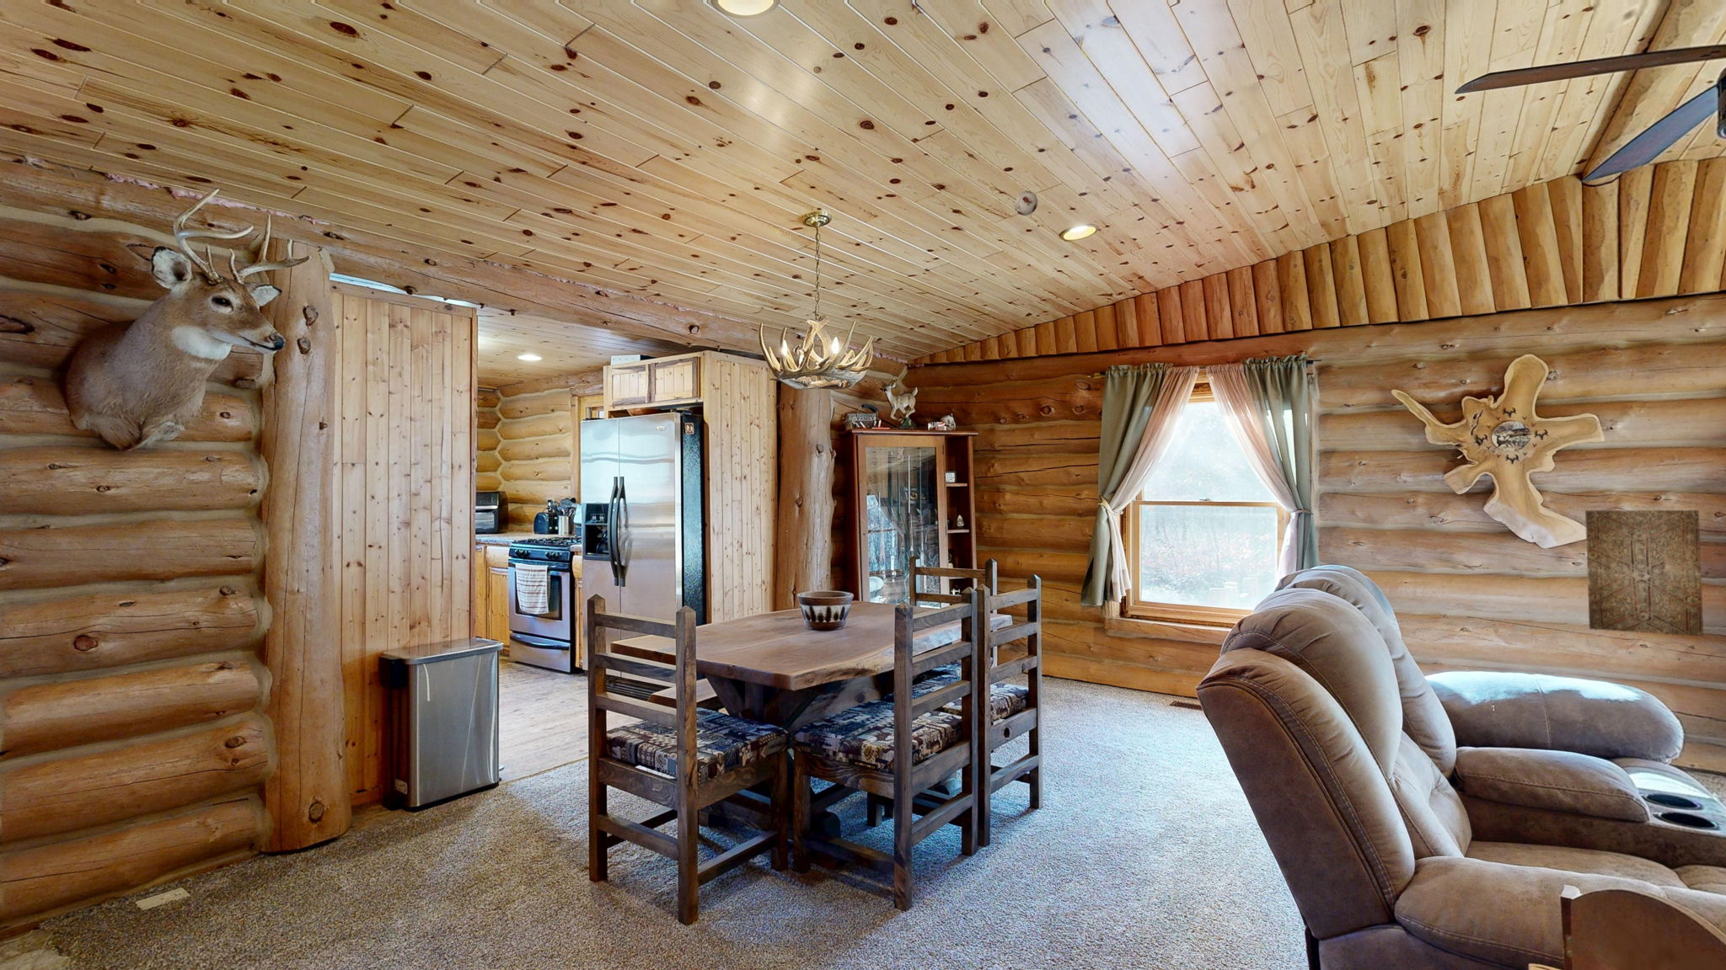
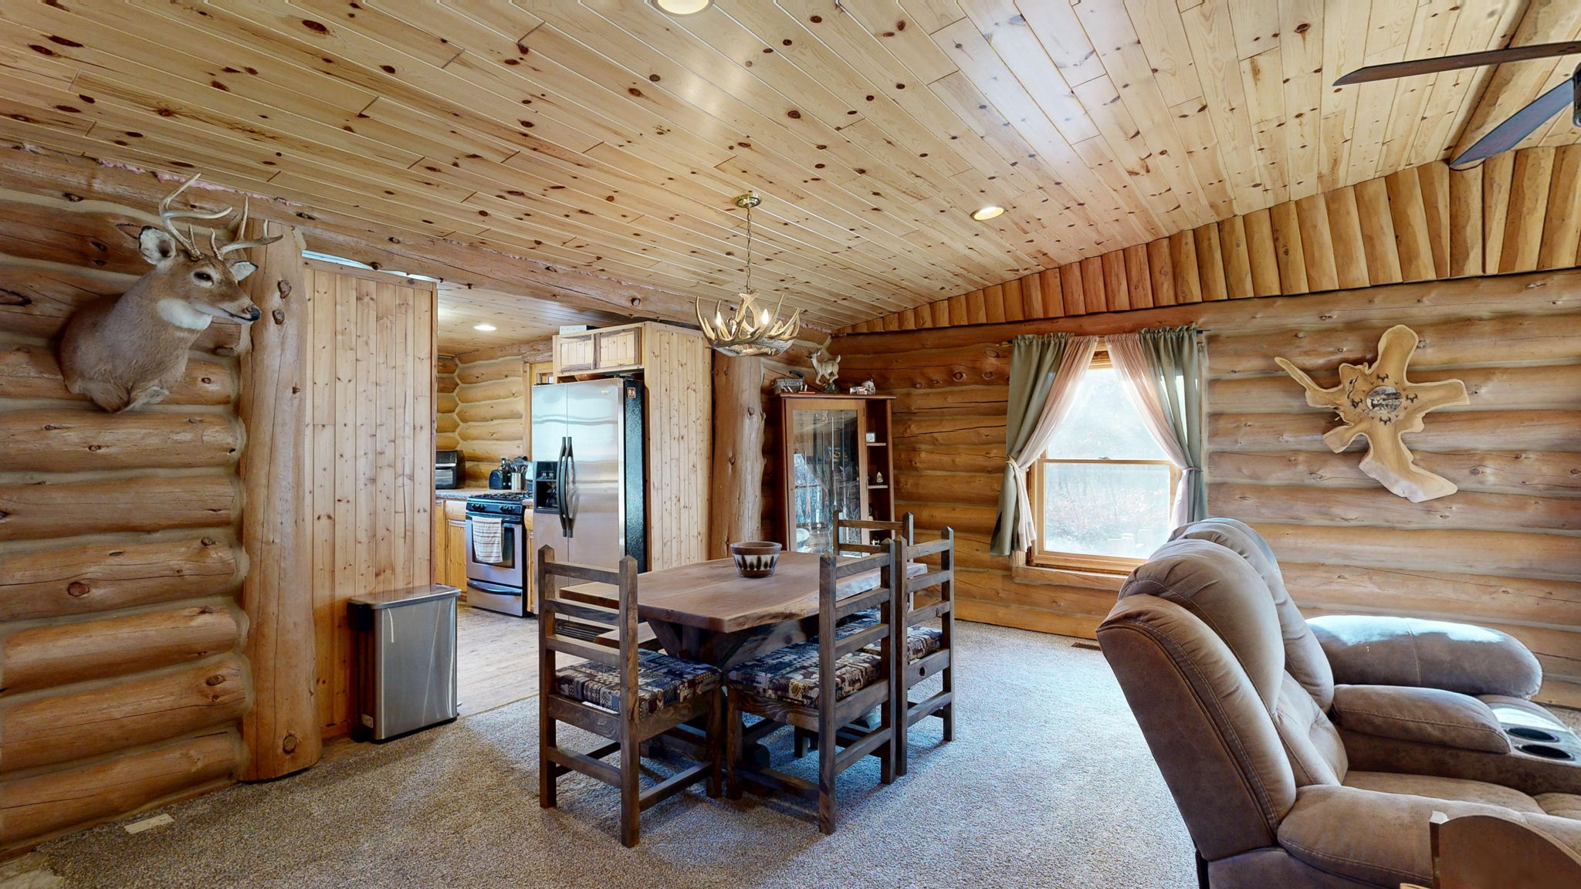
- smoke detector [1014,189,1038,217]
- wall art [1585,509,1705,637]
